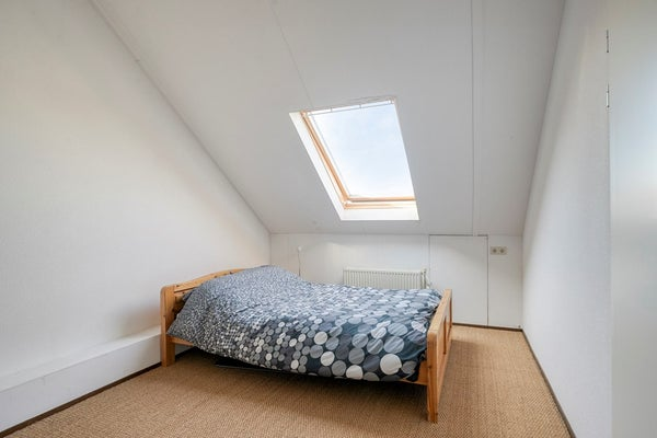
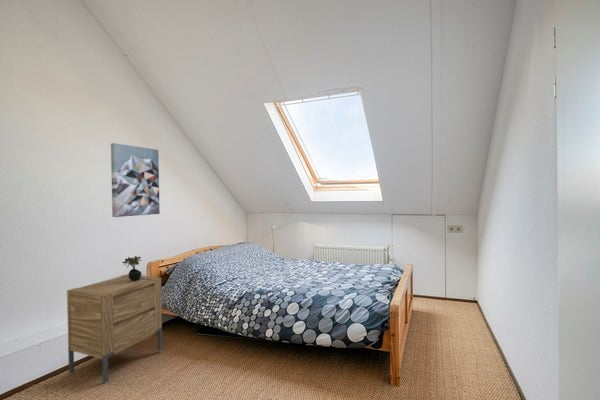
+ nightstand [66,273,163,384]
+ wall art [110,142,161,218]
+ succulent plant [121,255,142,281]
